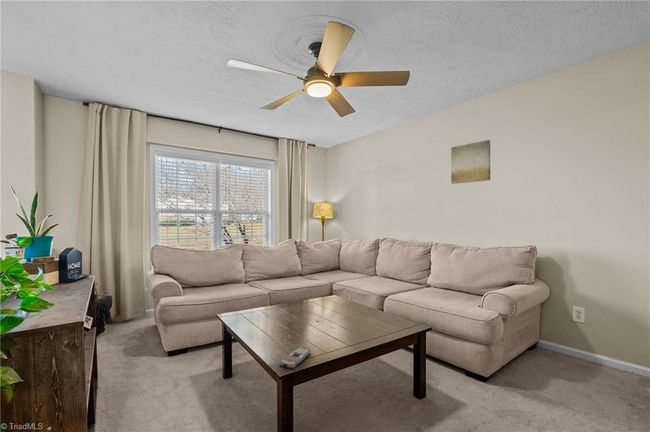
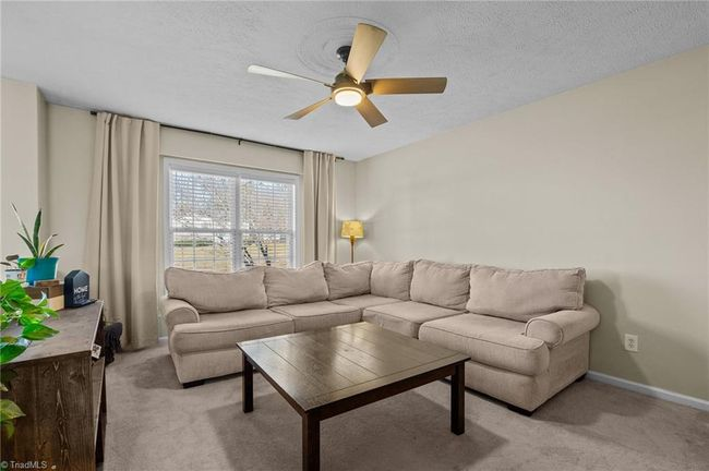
- wall art [450,139,491,185]
- remote control [278,346,312,369]
